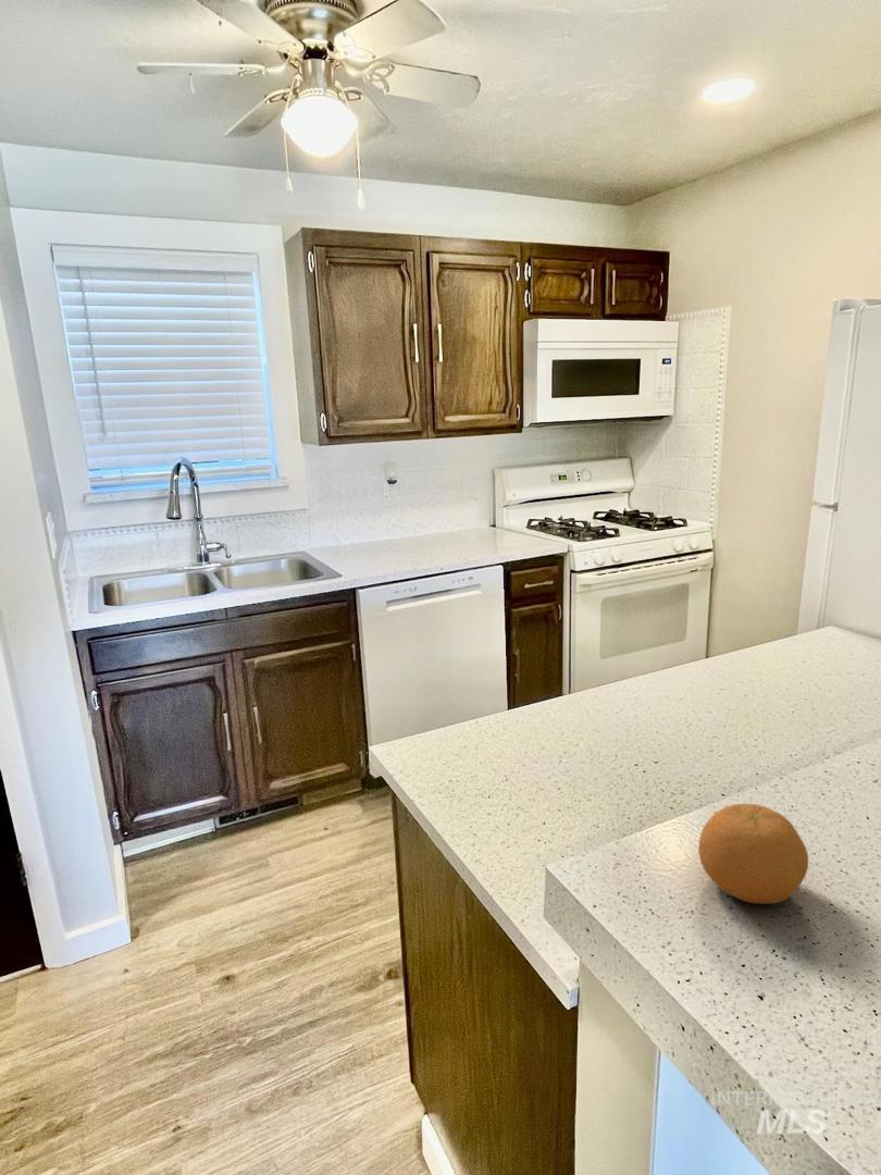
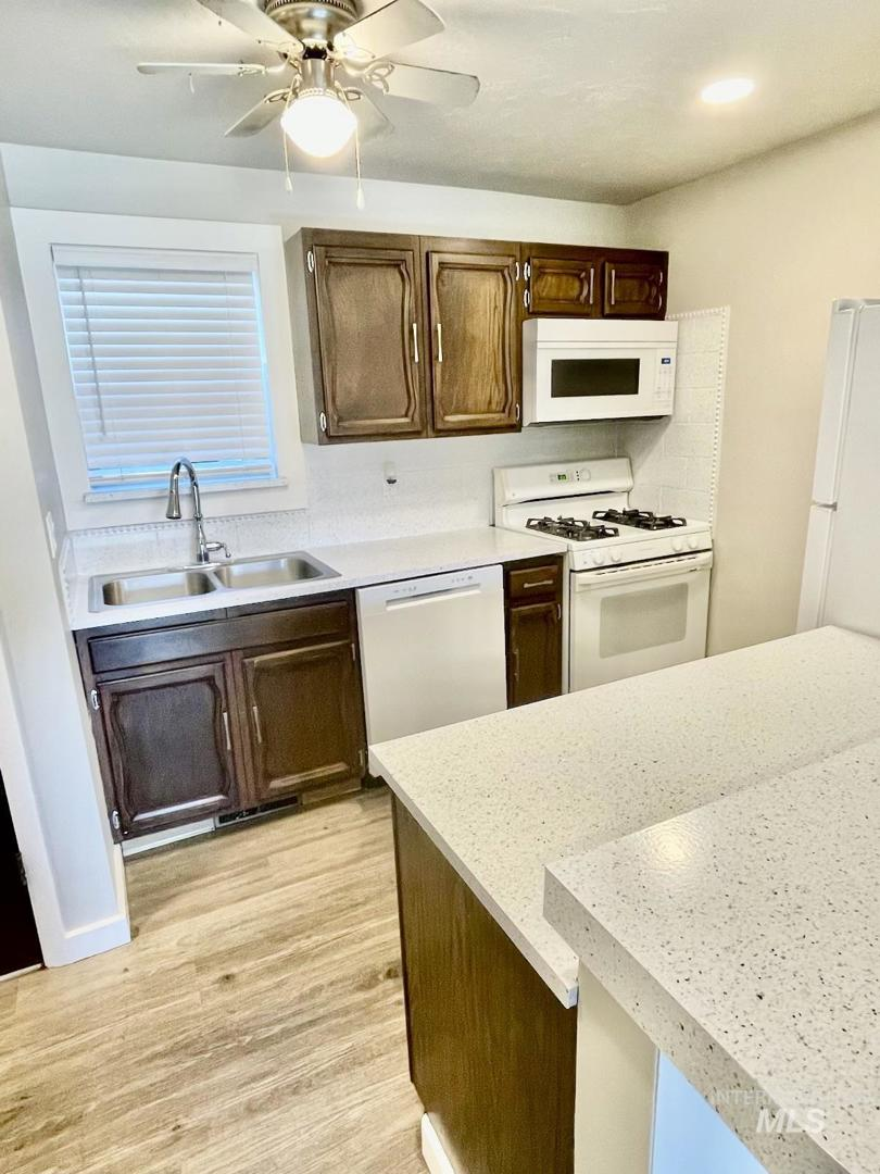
- fruit [697,803,809,905]
